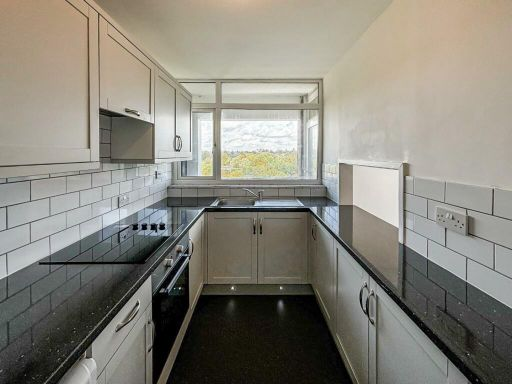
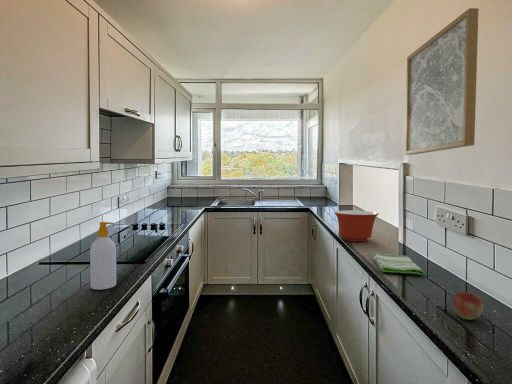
+ mixing bowl [333,210,380,242]
+ soap bottle [89,221,117,291]
+ fruit [452,290,485,321]
+ wall art [404,7,480,156]
+ dish towel [372,252,425,275]
